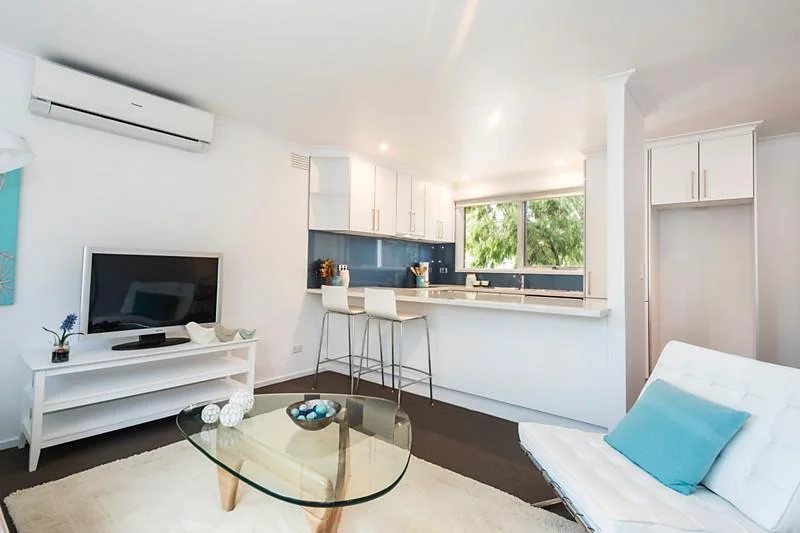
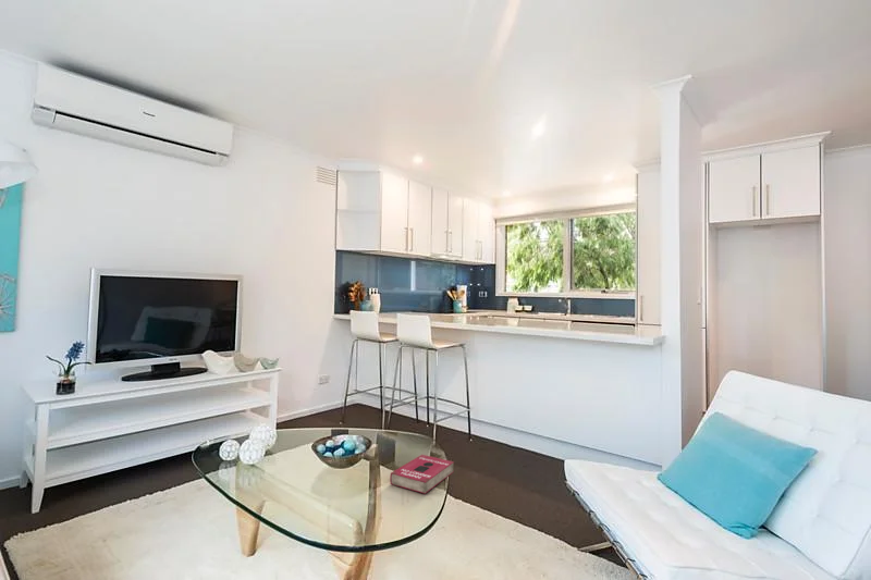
+ book [389,454,455,495]
